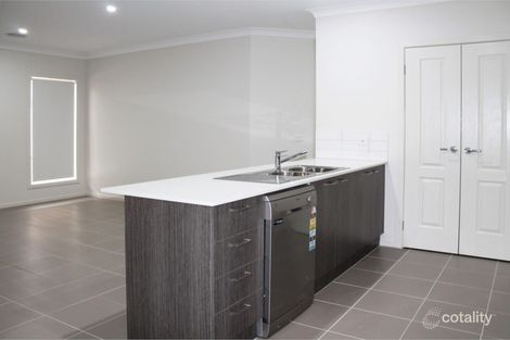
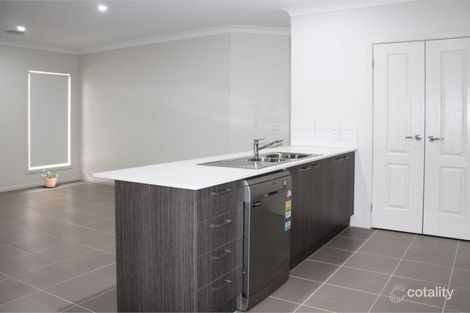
+ potted plant [41,169,59,188]
